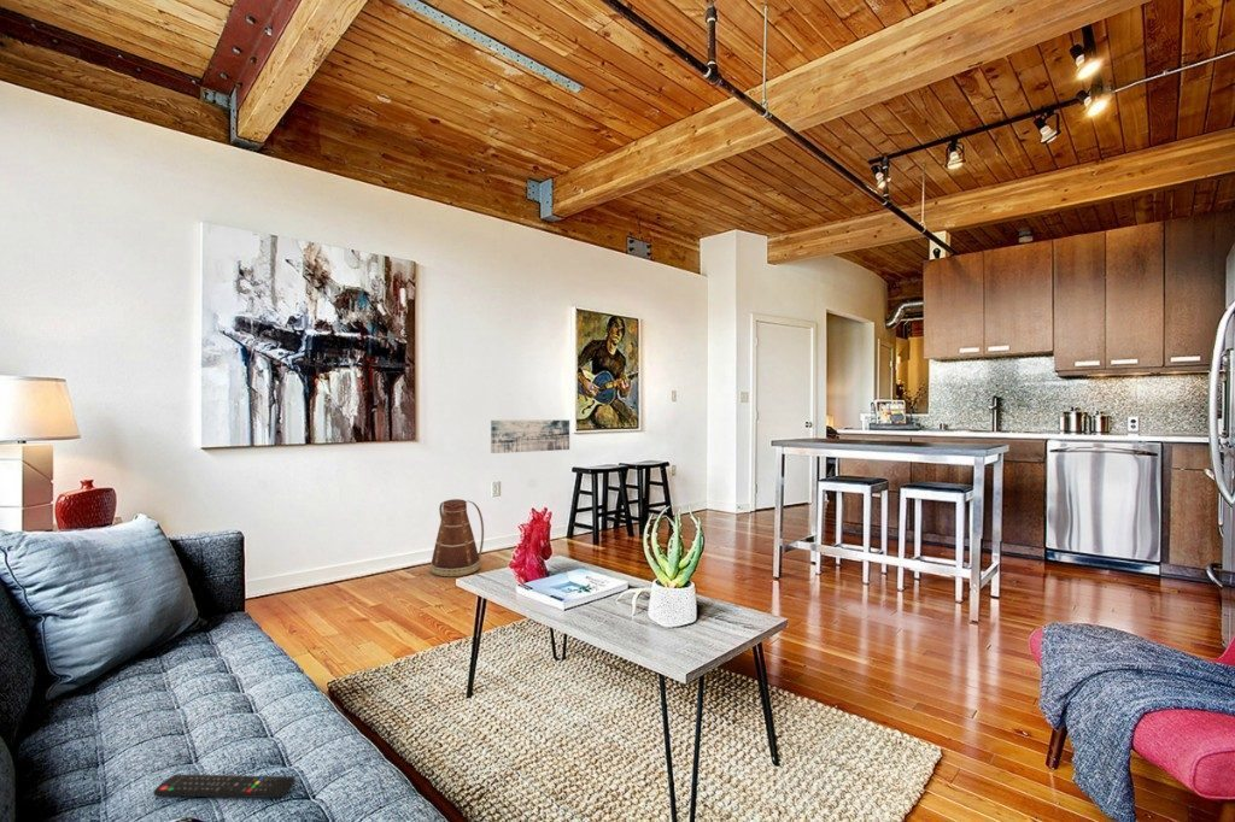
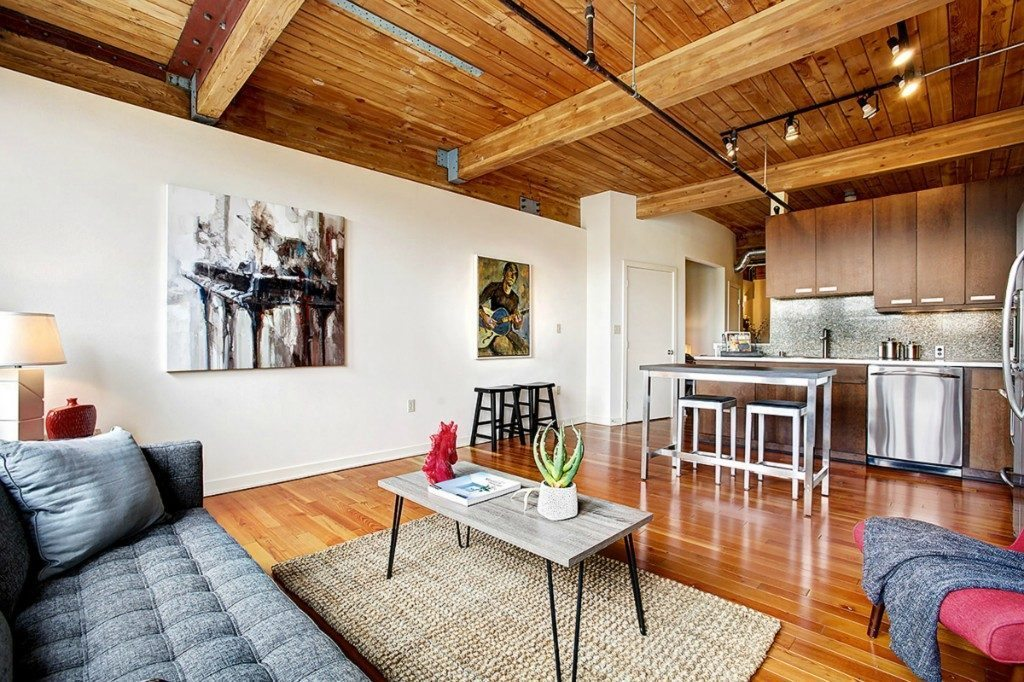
- remote control [152,774,295,799]
- basket [429,498,485,577]
- wall art [490,419,570,454]
